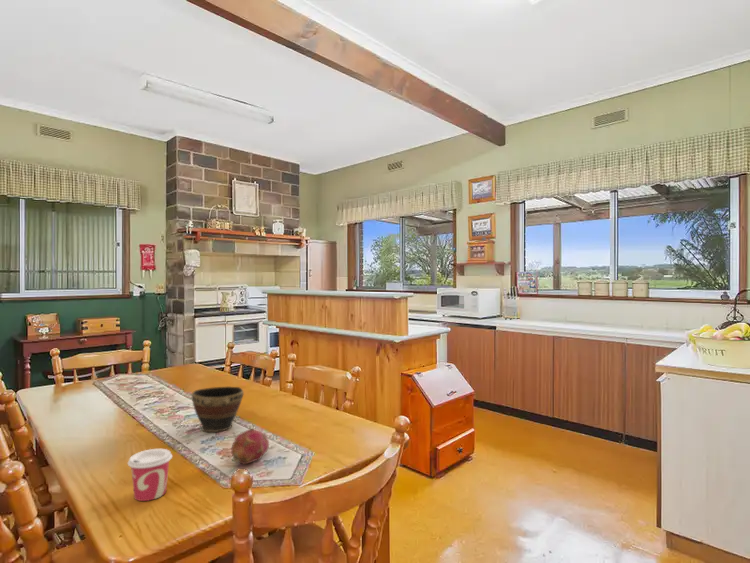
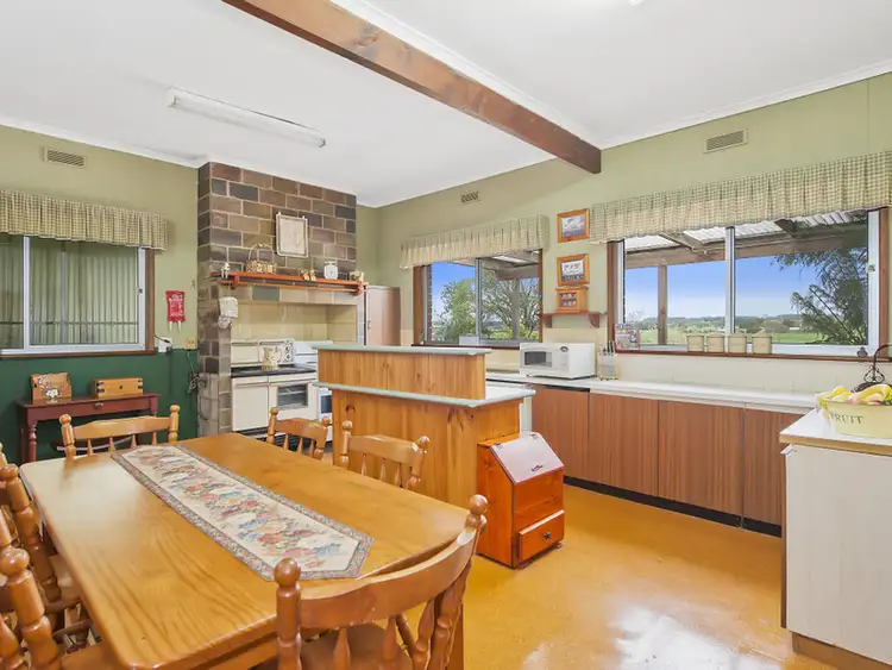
- cup [127,448,173,502]
- bowl [191,385,245,433]
- fruit [230,428,270,465]
